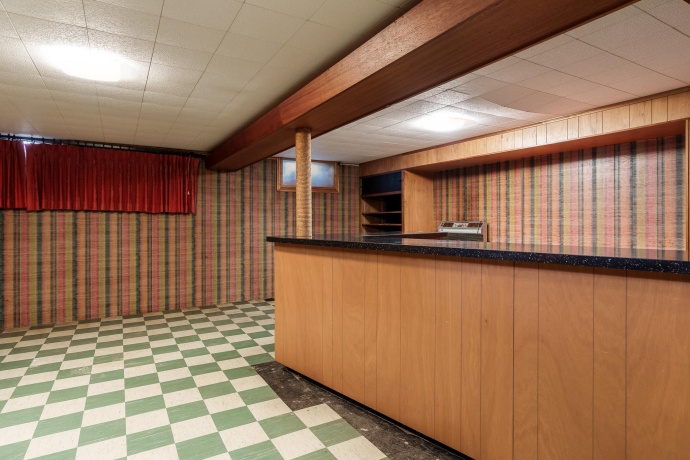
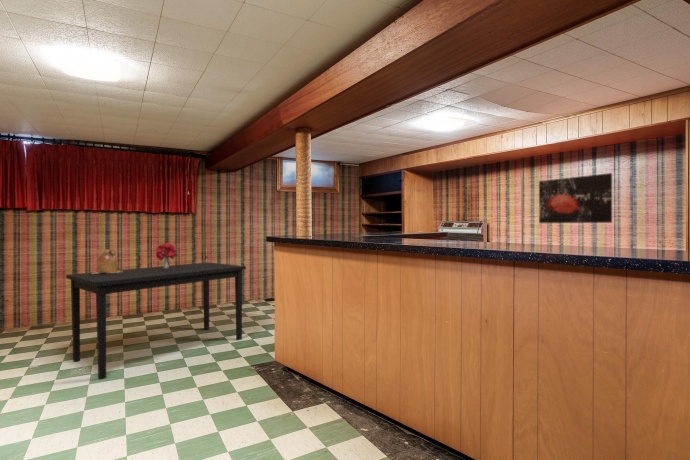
+ bouquet [155,242,178,268]
+ wall art [538,172,613,224]
+ ceramic jug [91,248,123,274]
+ dining table [65,261,247,381]
